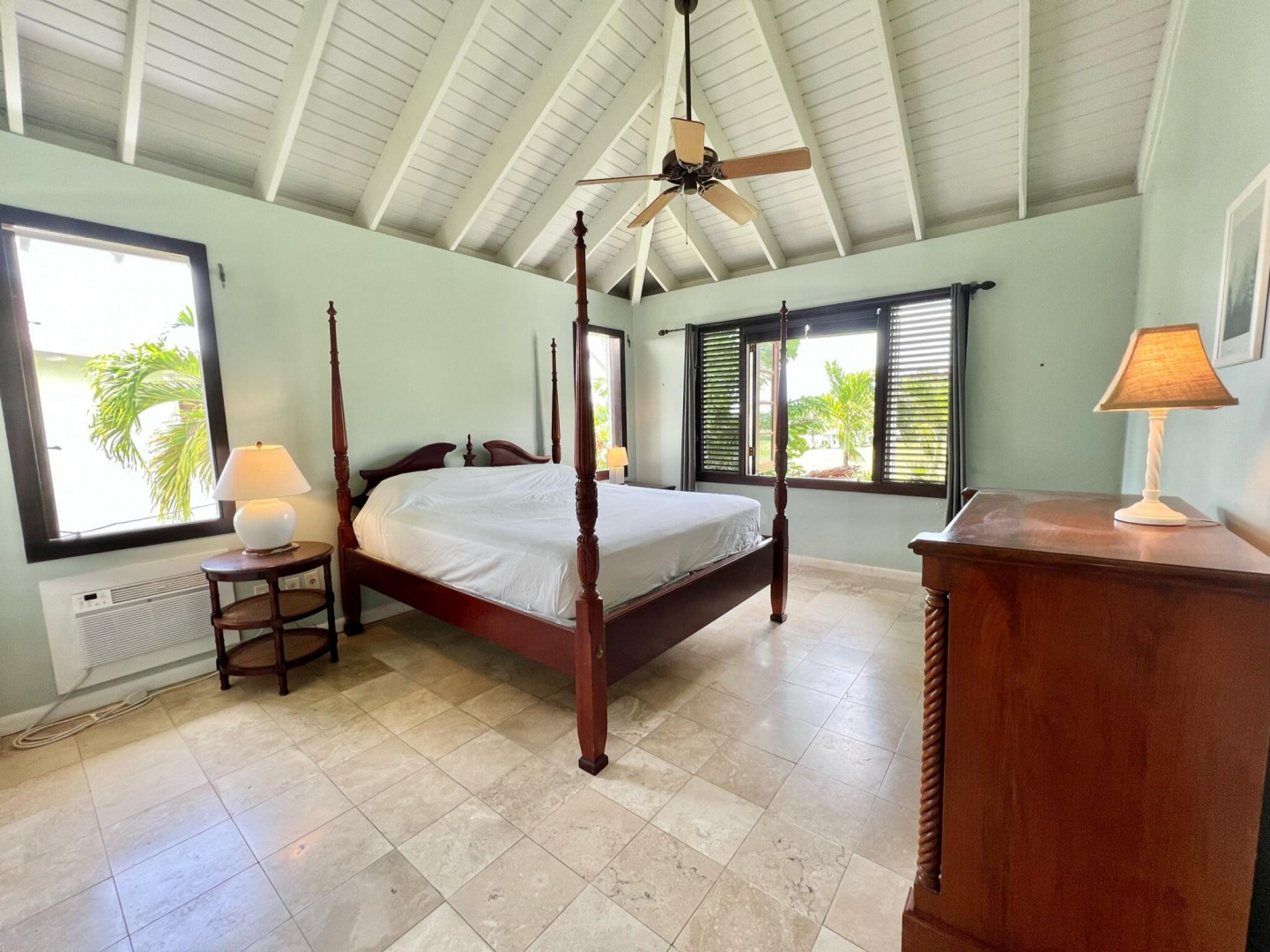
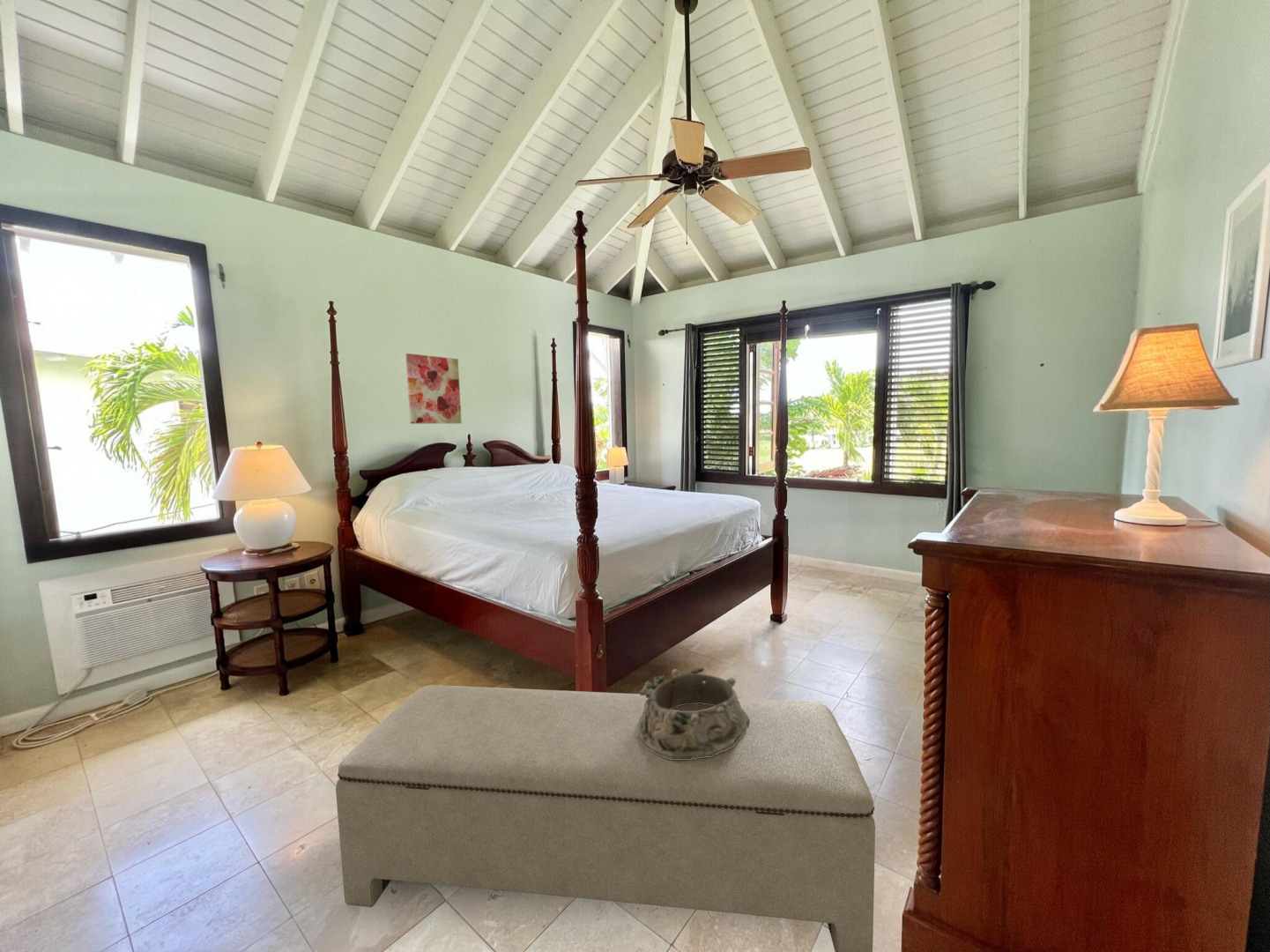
+ bench [335,684,876,952]
+ wall art [405,353,463,425]
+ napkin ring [636,666,750,760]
